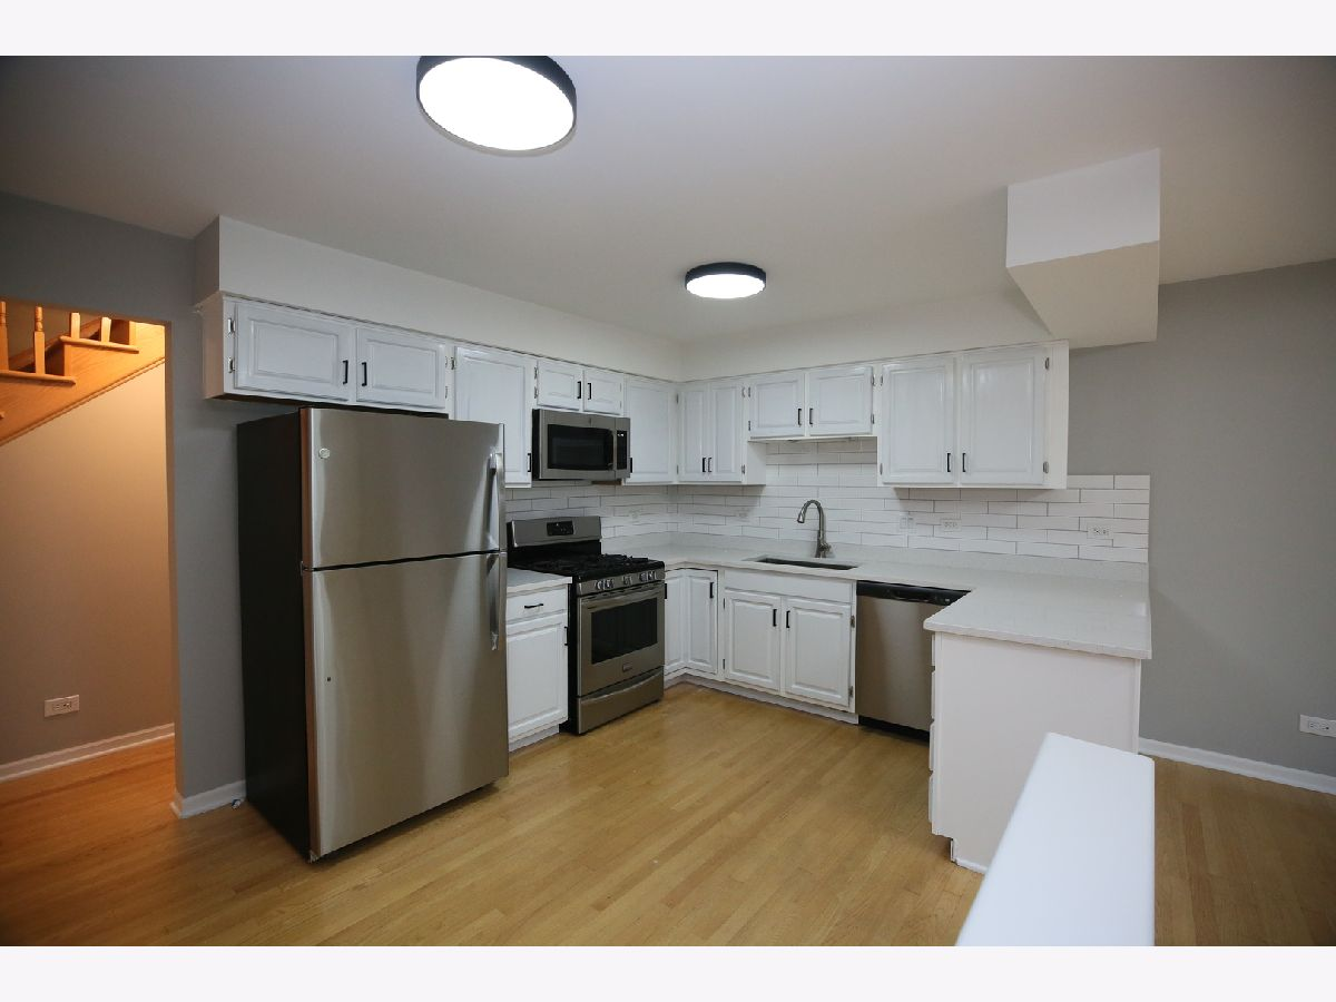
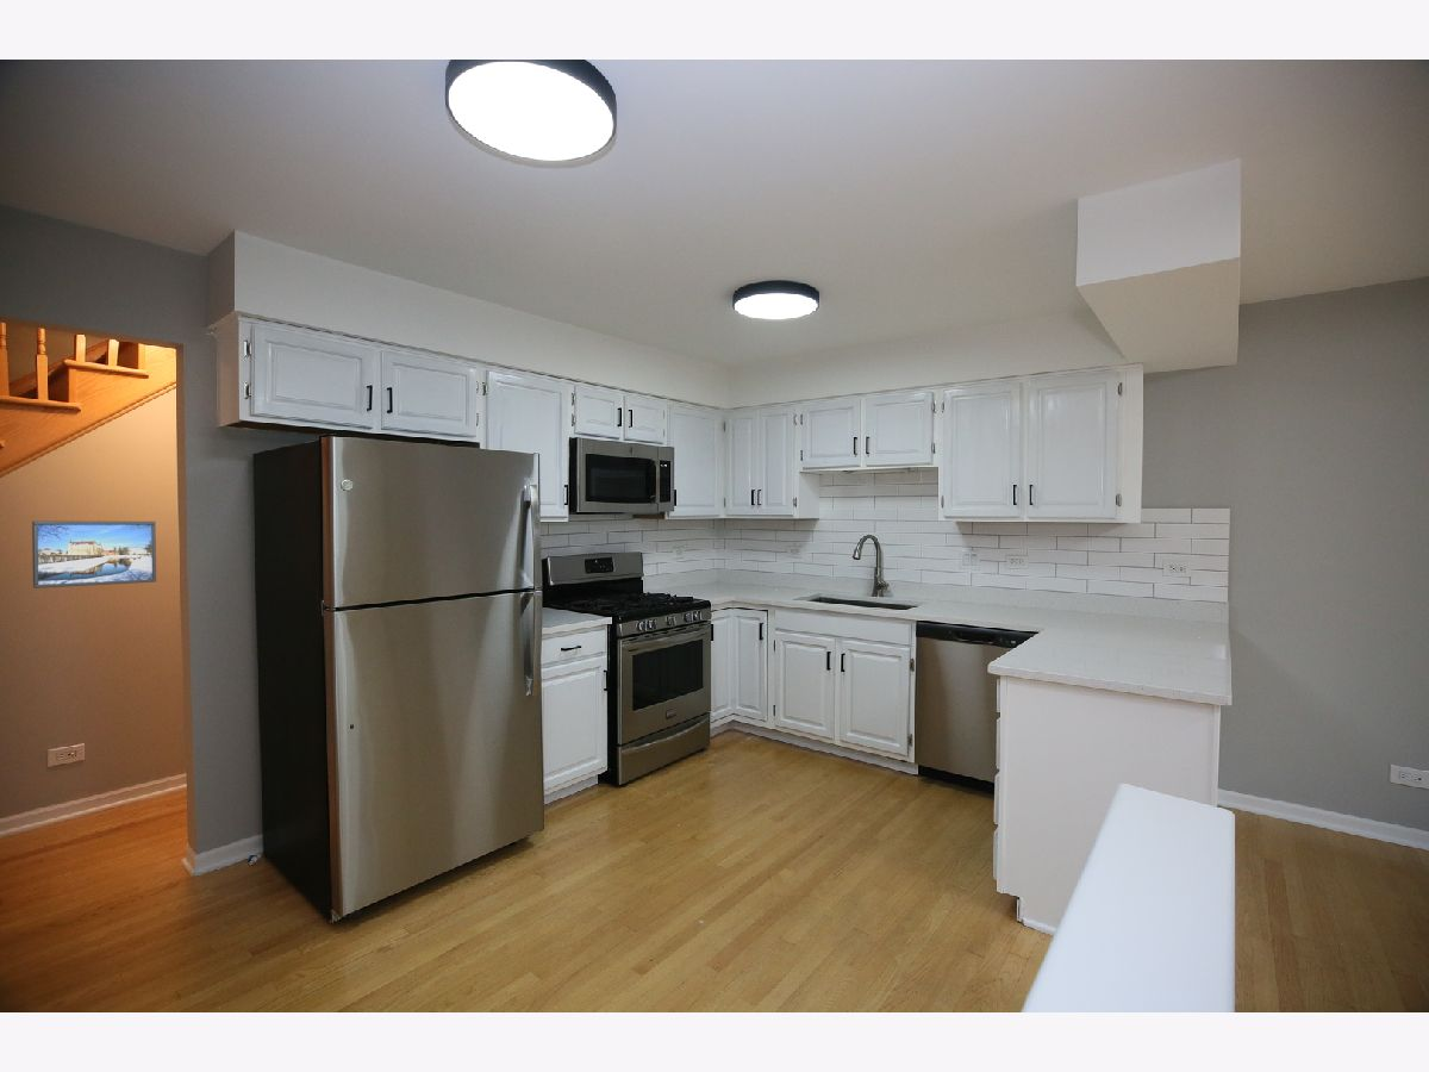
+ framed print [31,521,157,590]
